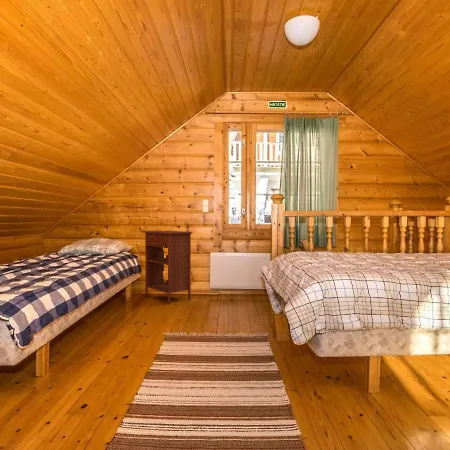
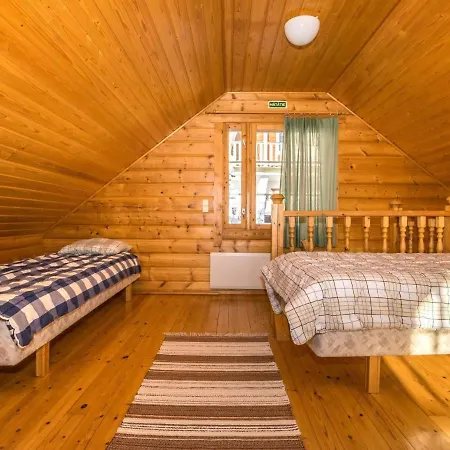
- nightstand [140,230,194,305]
